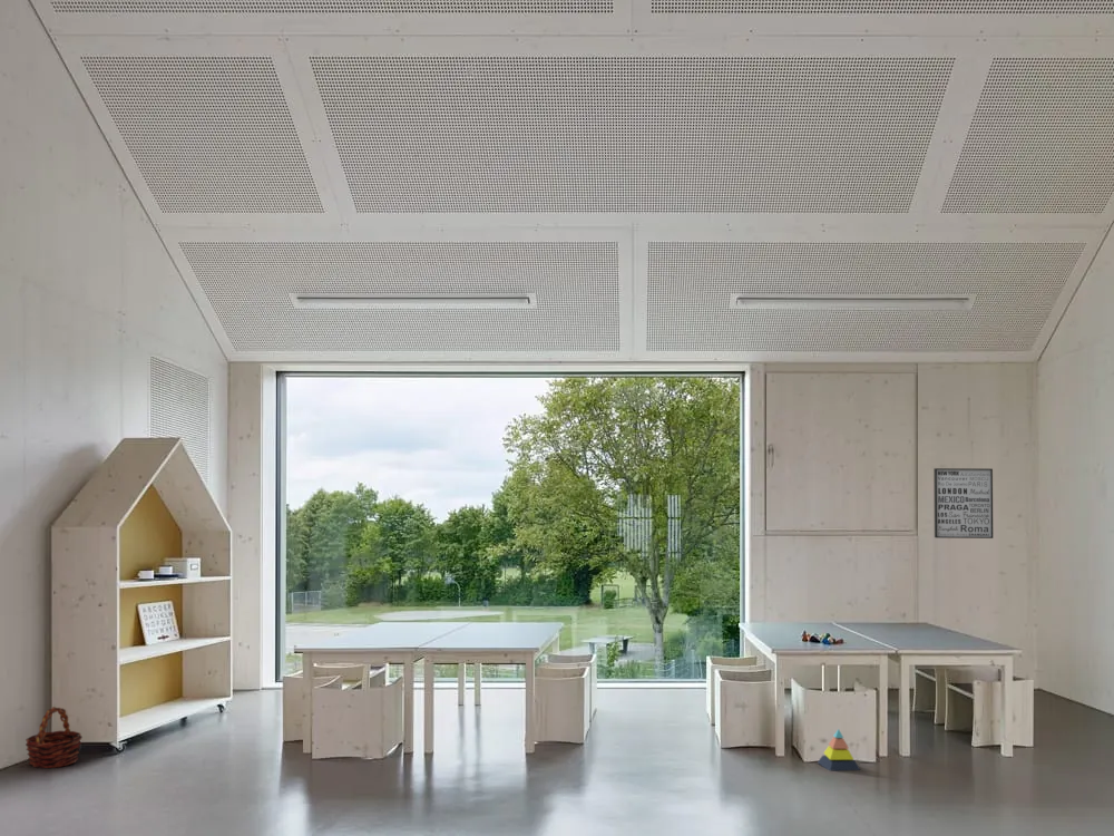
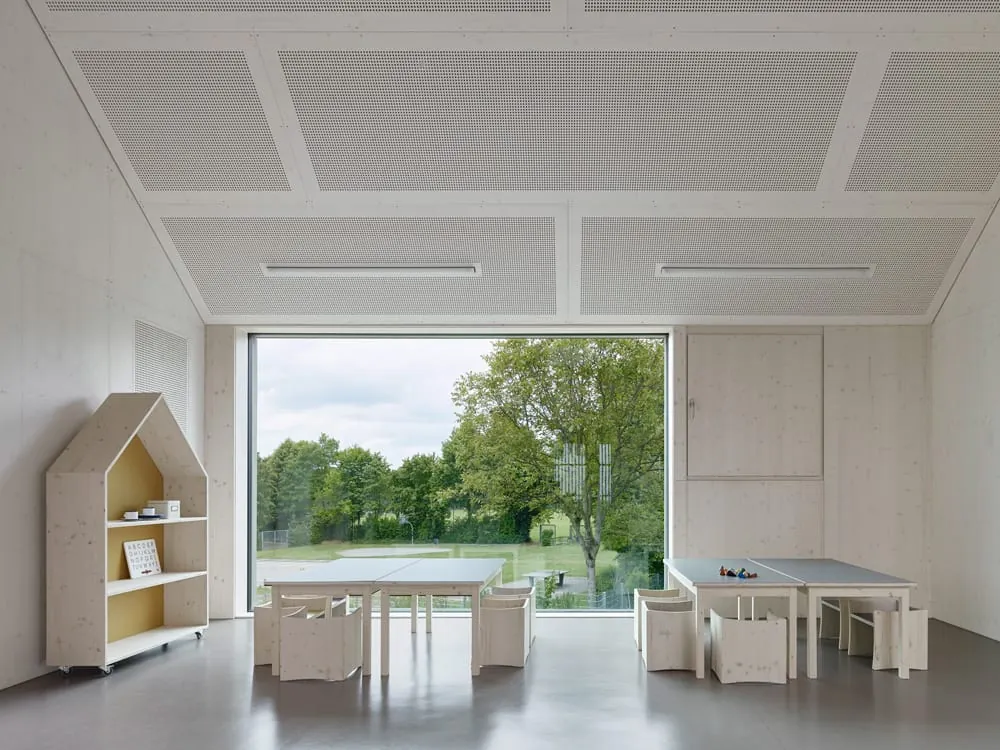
- basket [25,706,84,769]
- wall art [932,467,994,539]
- stacking toy [817,728,861,772]
